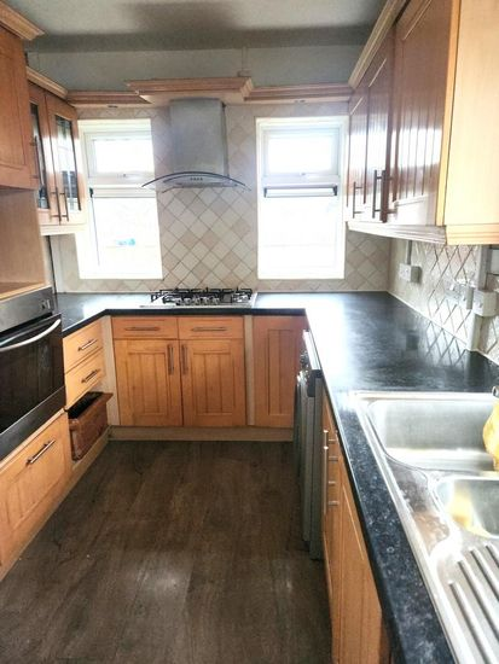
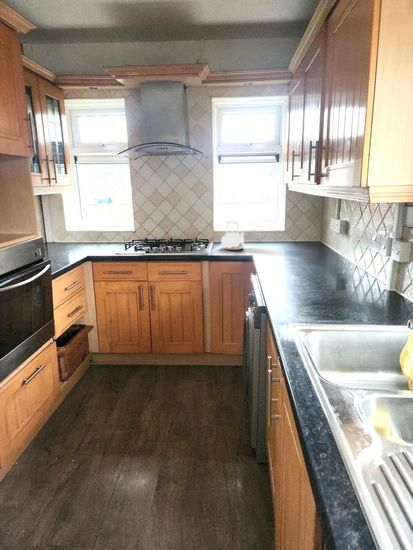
+ kettle [220,220,245,251]
